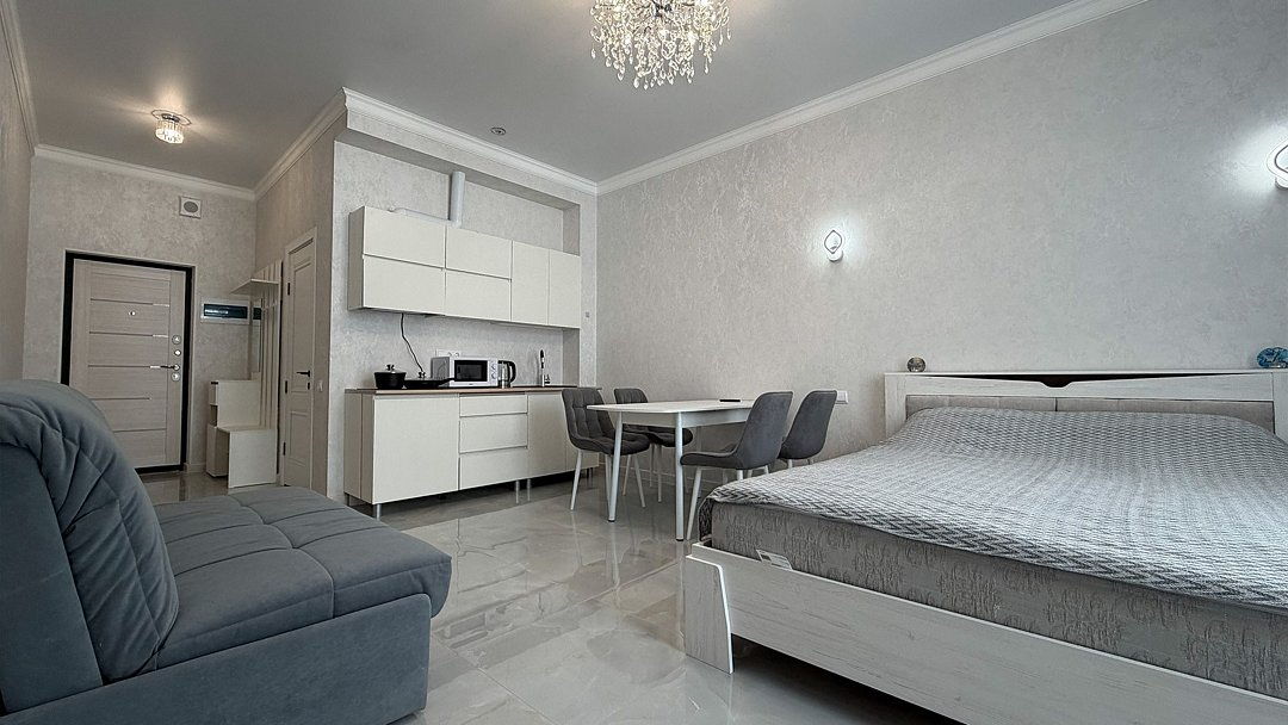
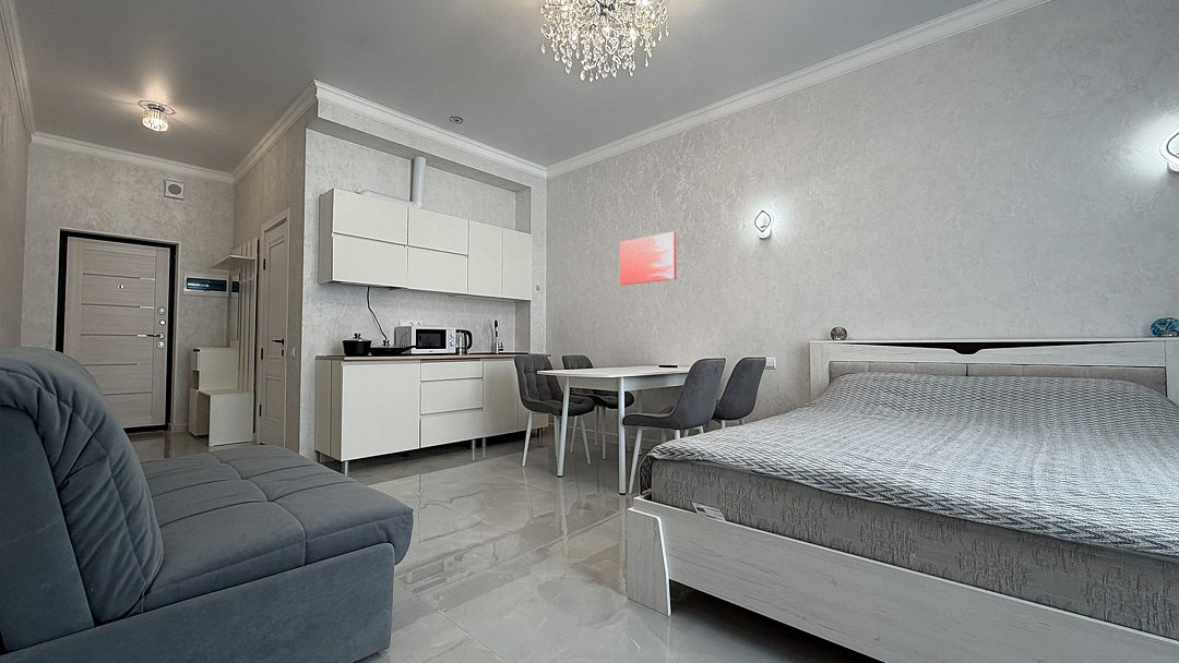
+ wall art [619,230,677,286]
